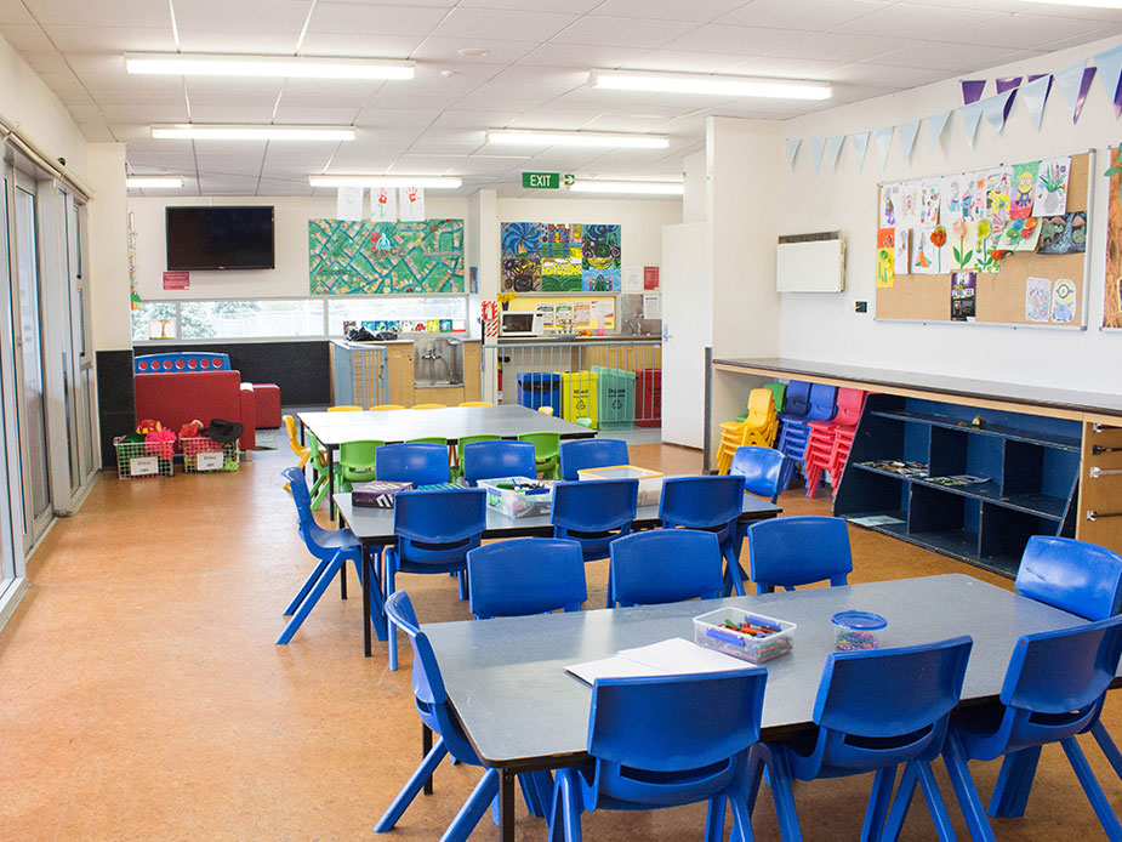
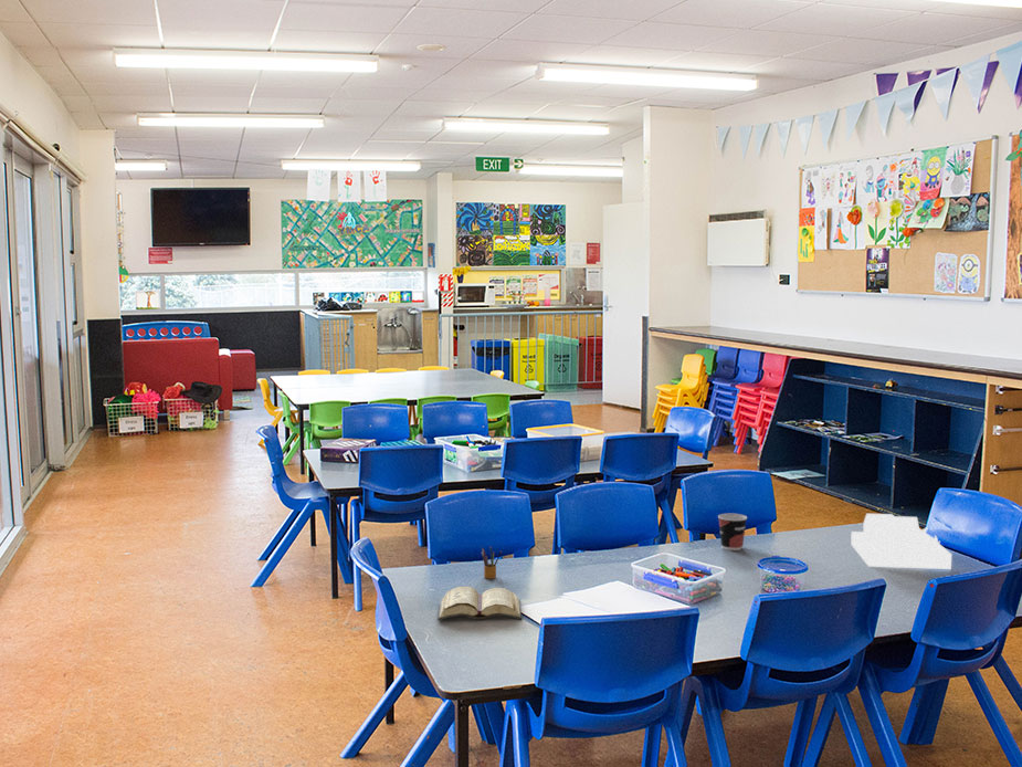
+ pencil box [481,546,503,580]
+ diary [436,586,523,621]
+ paper stack [850,513,952,570]
+ cup [717,513,748,551]
